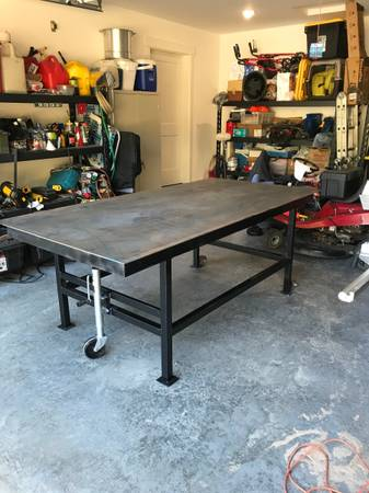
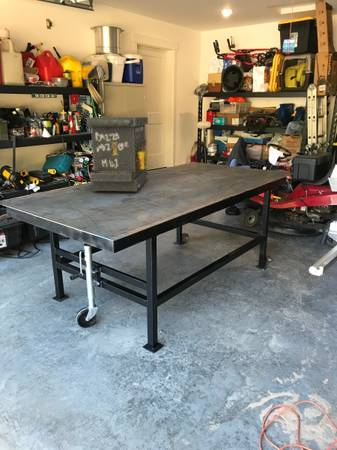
+ toolbox [85,116,149,192]
